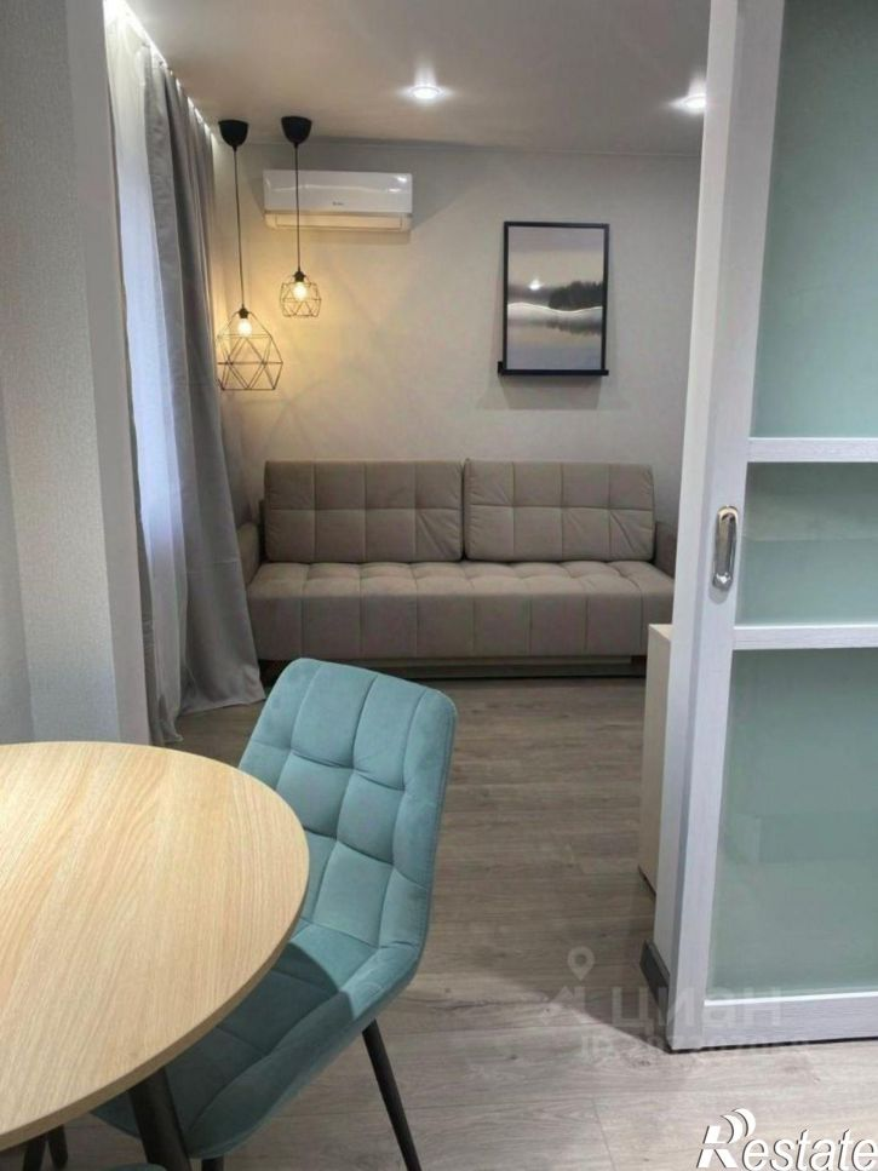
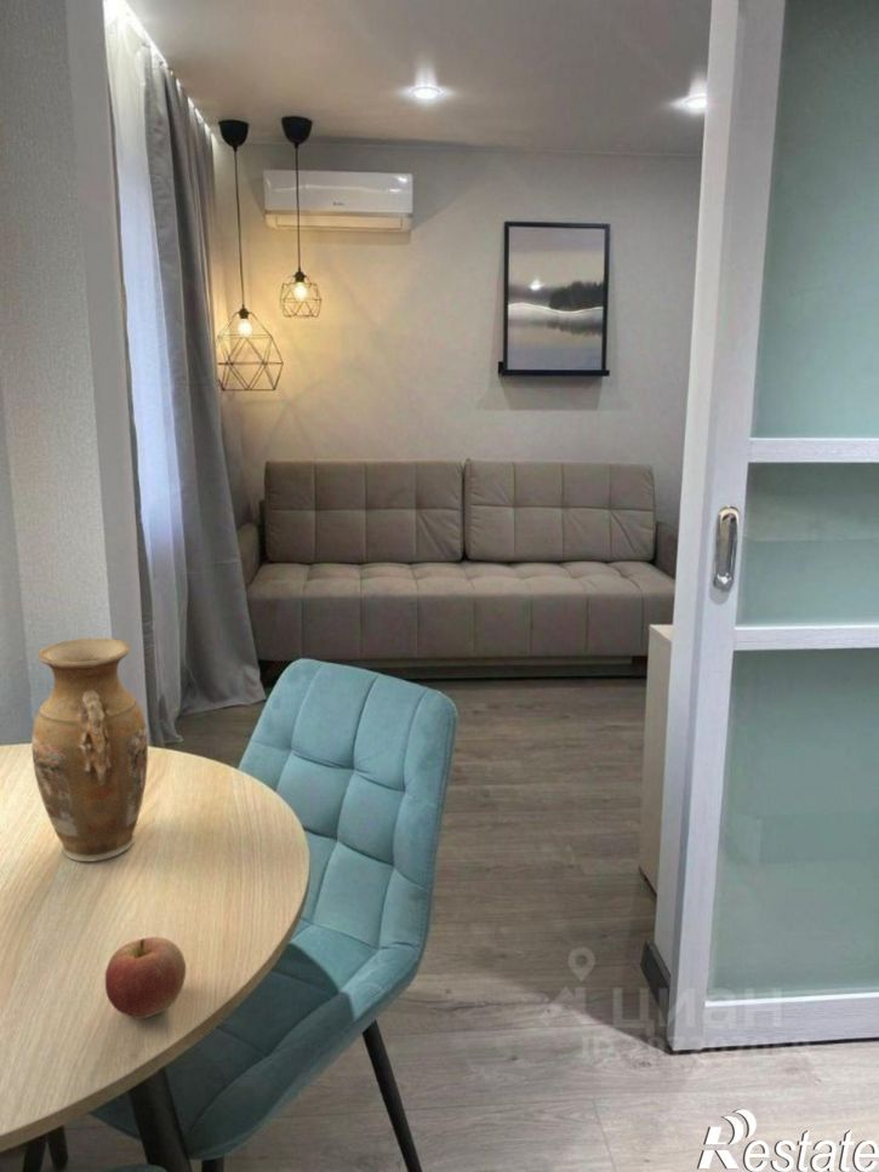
+ vase [30,638,149,863]
+ apple [104,936,187,1021]
